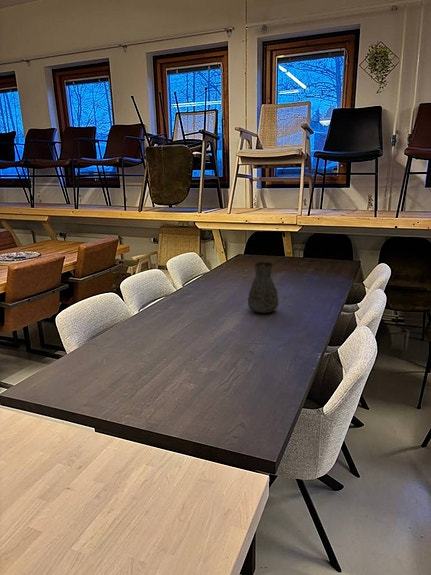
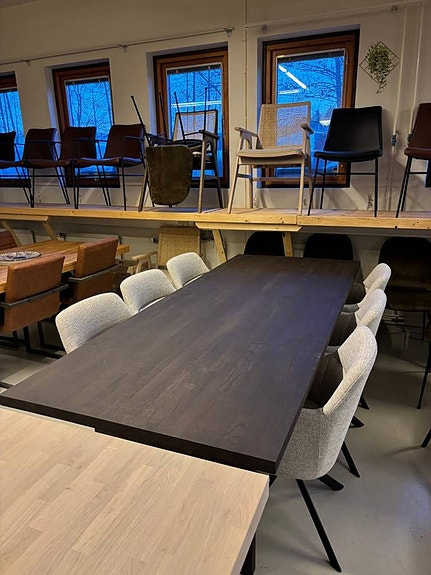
- decorative vase [247,261,279,314]
